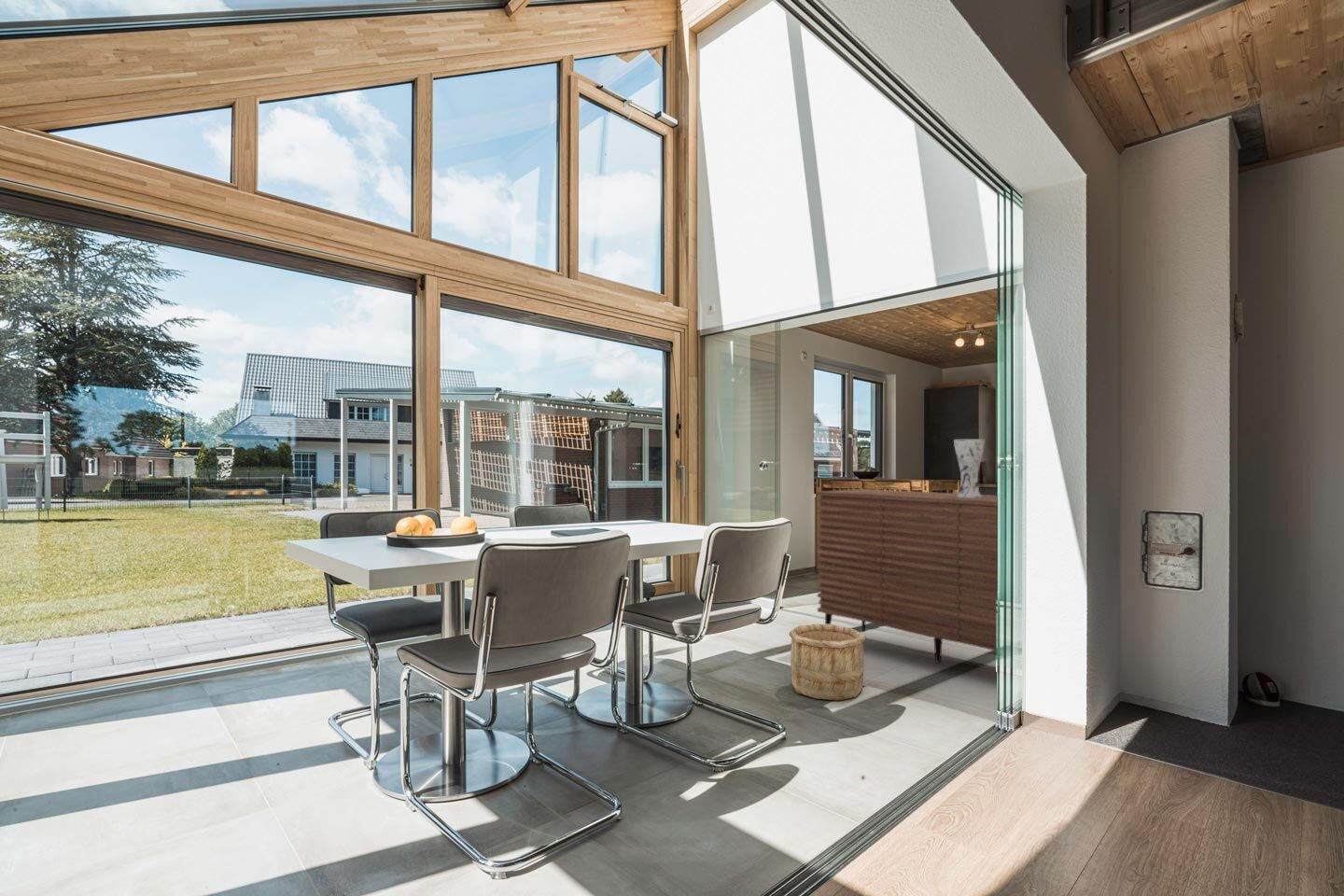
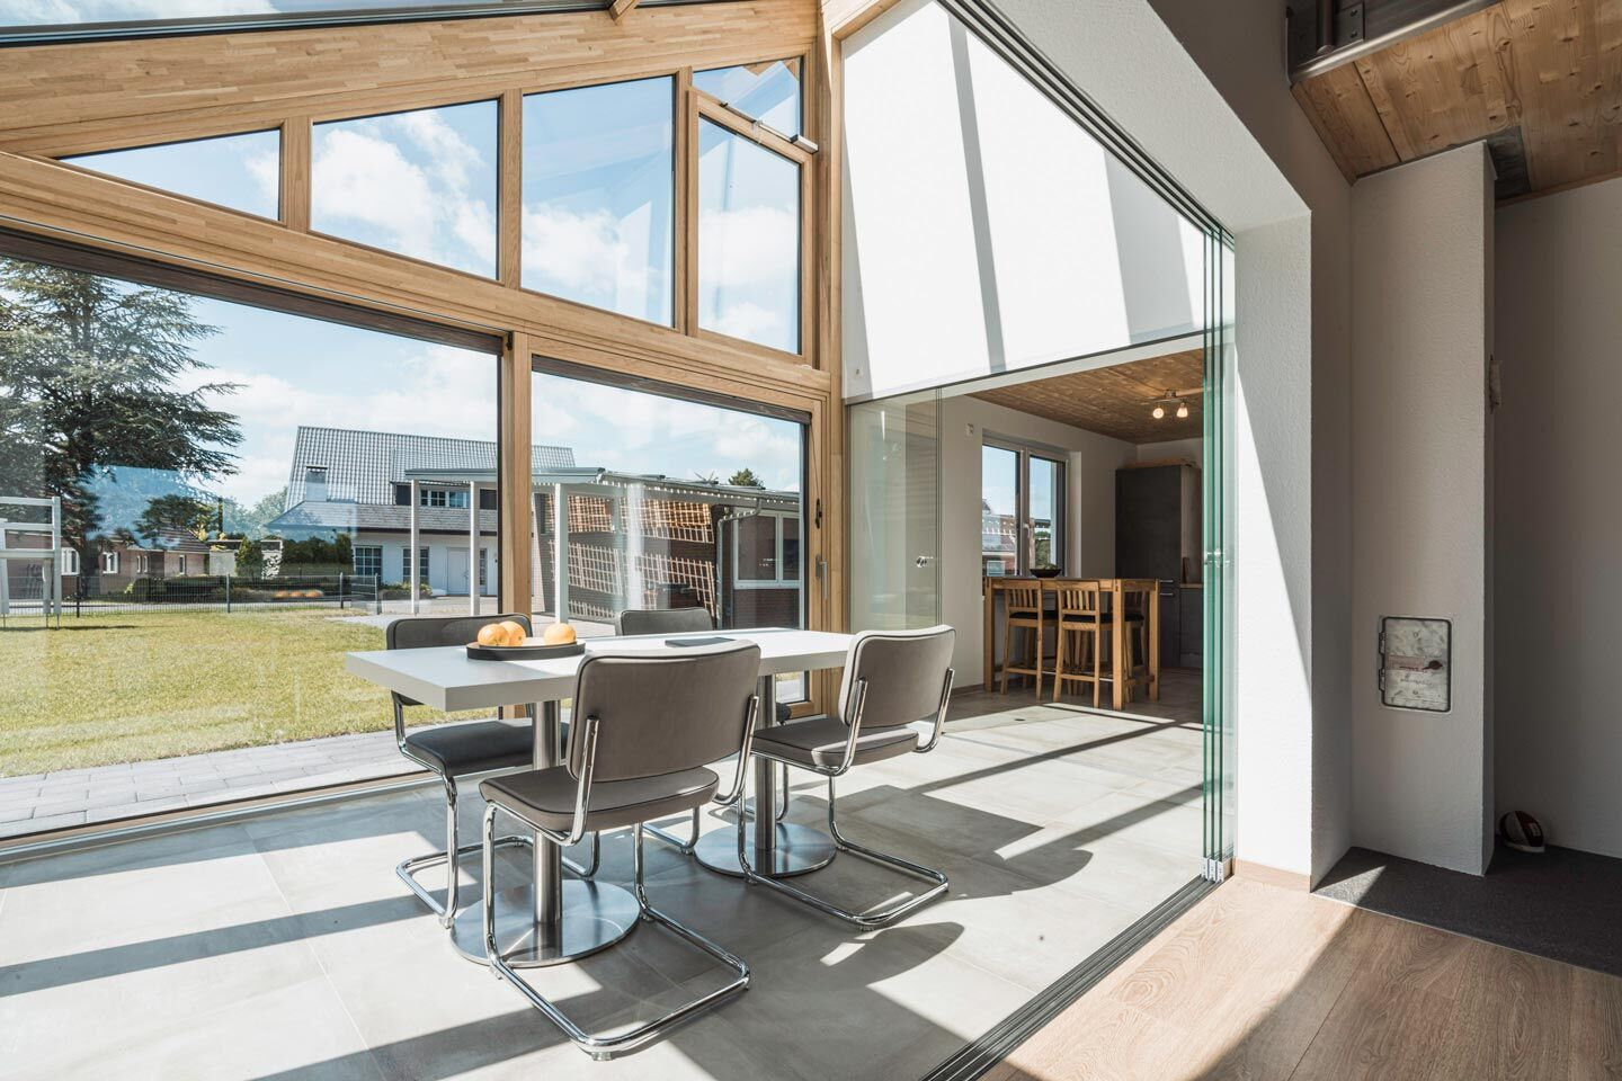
- sideboard [816,488,999,664]
- vase [953,439,986,497]
- wooden bucket [789,623,867,701]
